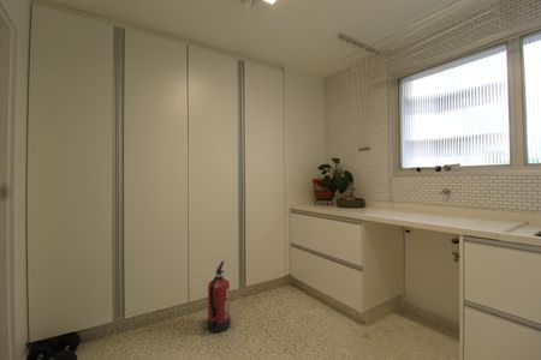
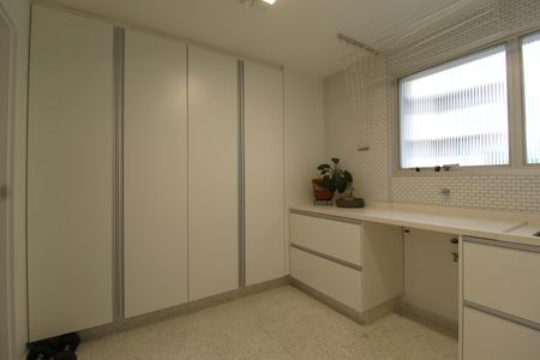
- fire extinguisher [207,259,232,334]
